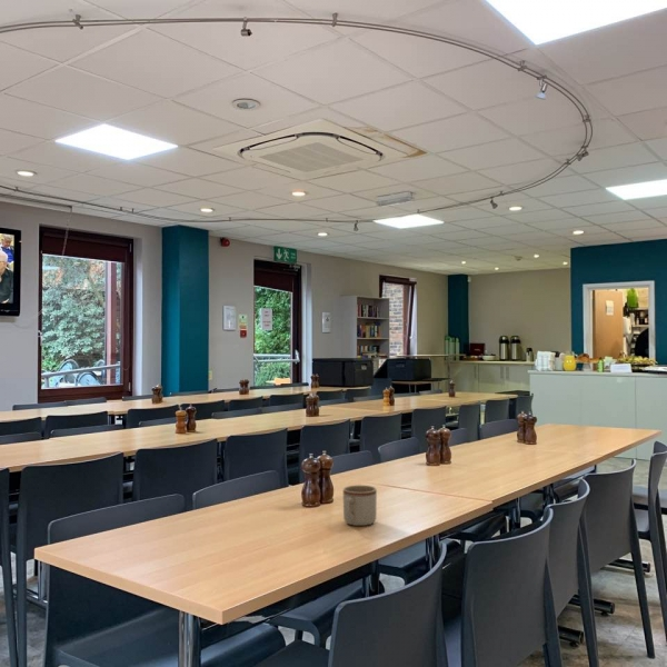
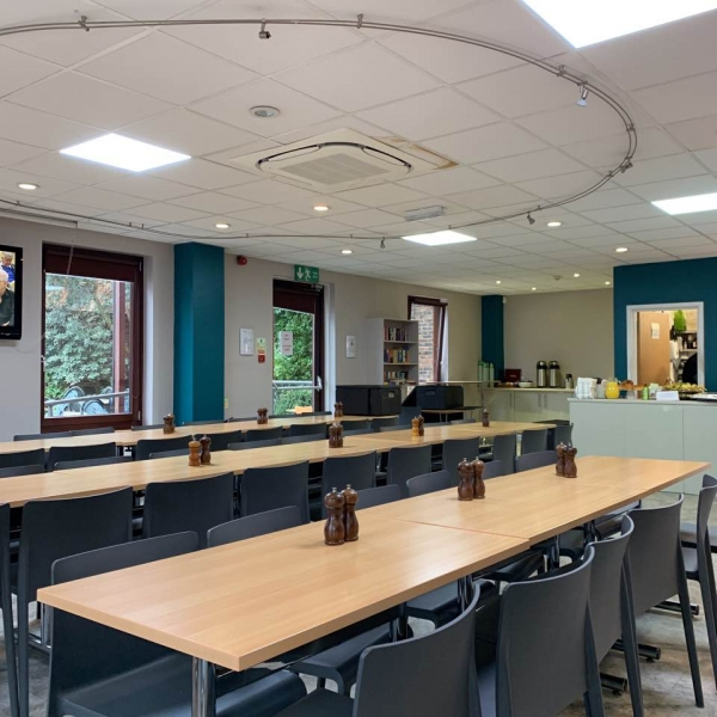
- mug [342,485,378,527]
